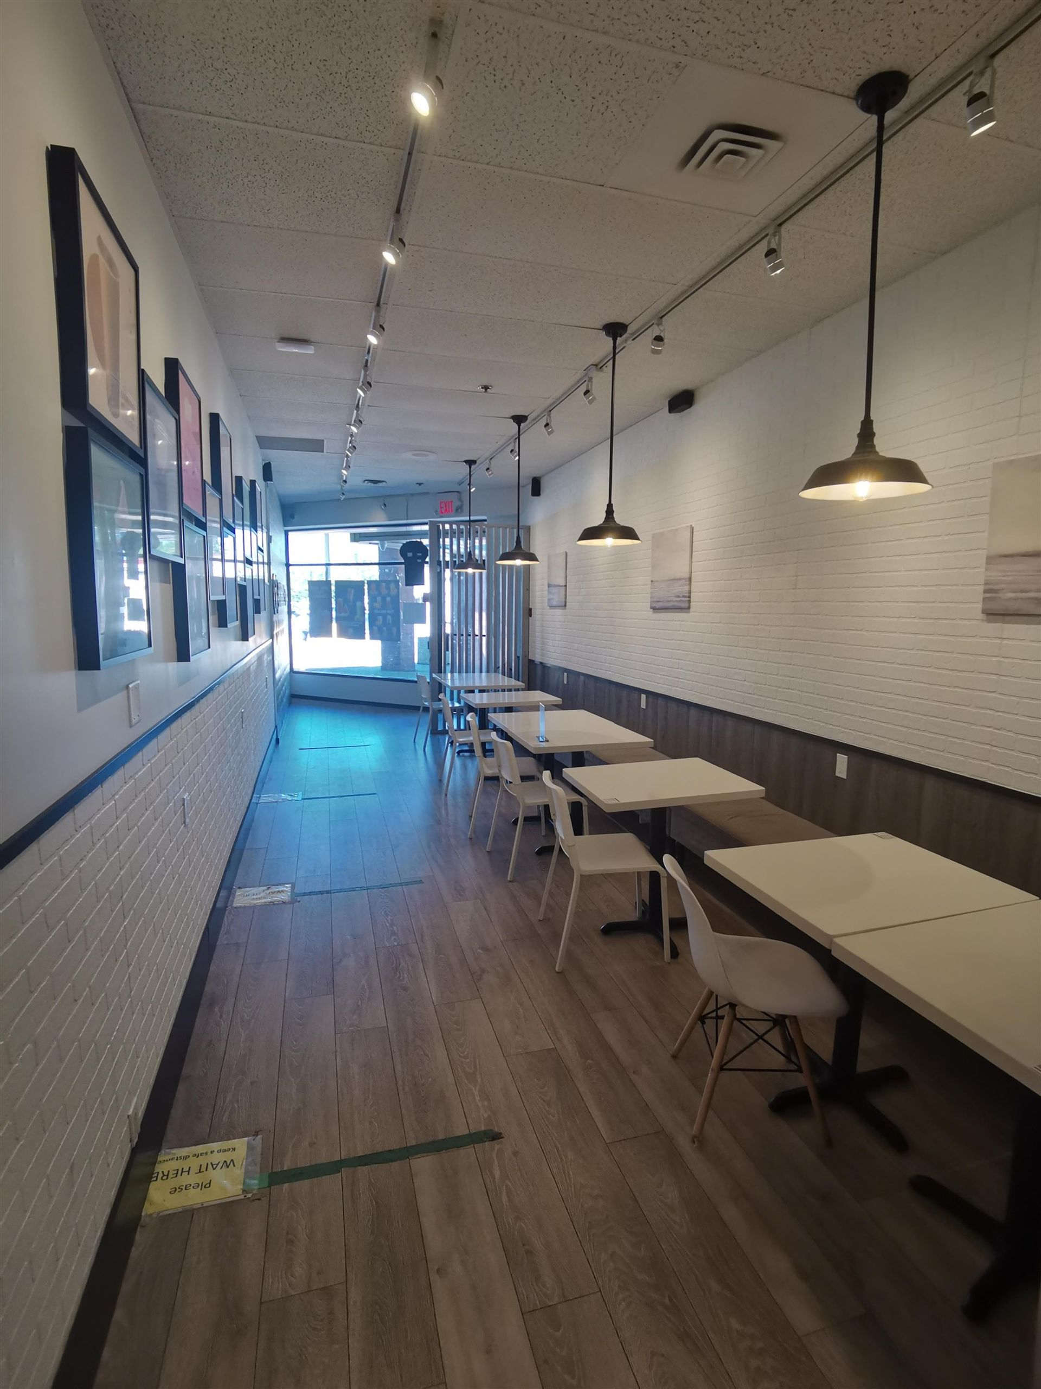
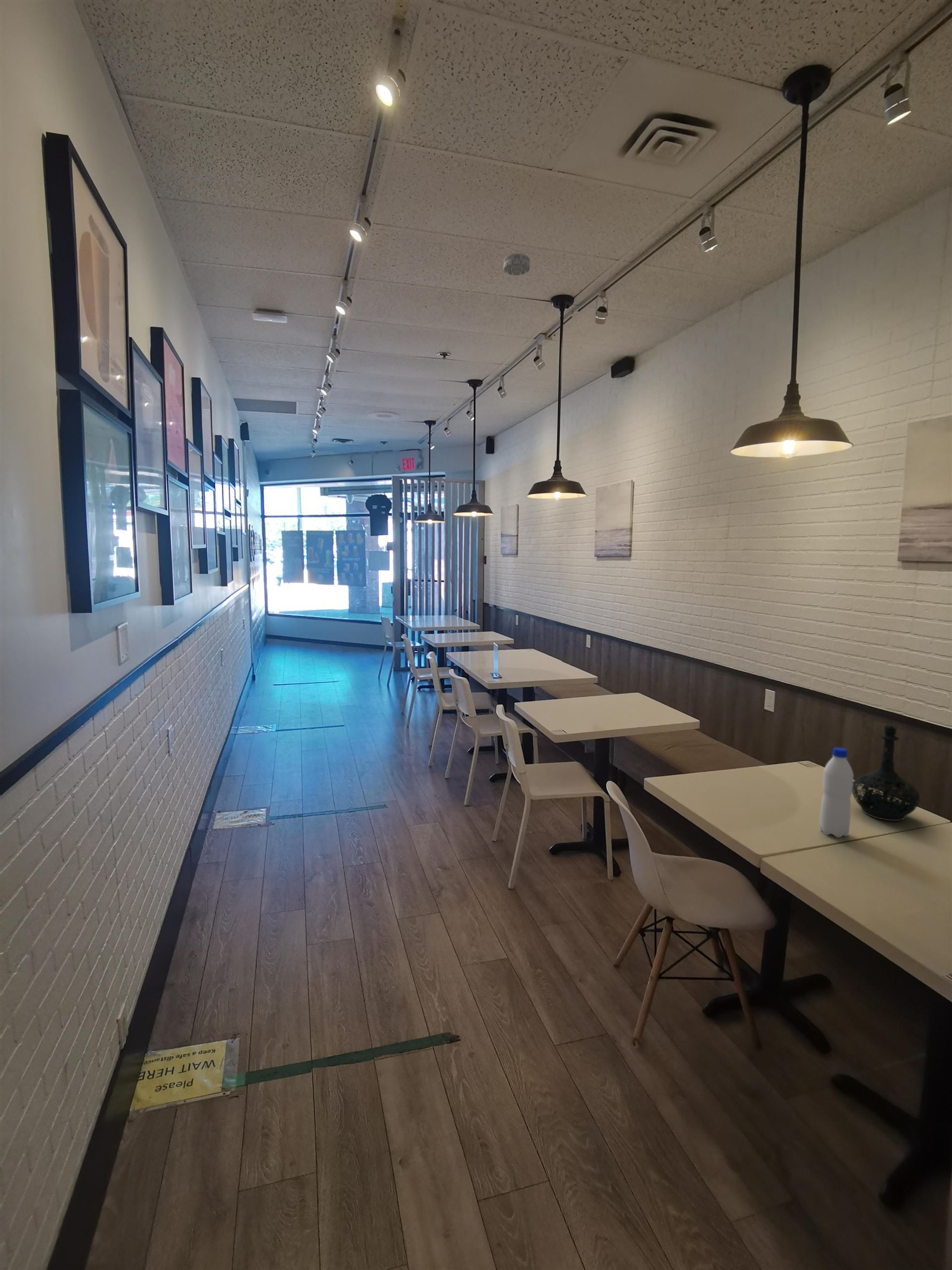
+ bottle [852,725,920,822]
+ water bottle [819,747,854,838]
+ smoke detector [503,253,531,276]
